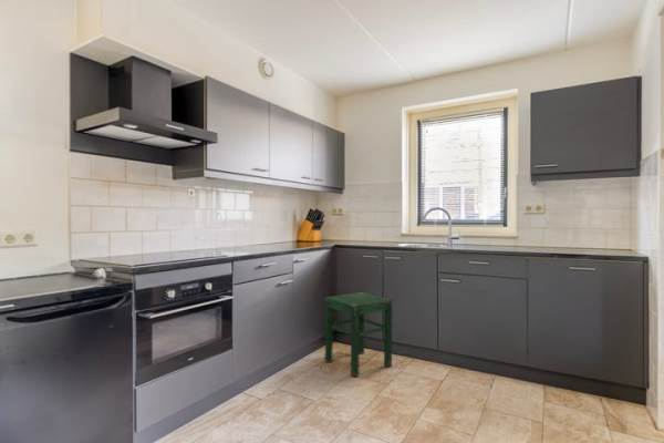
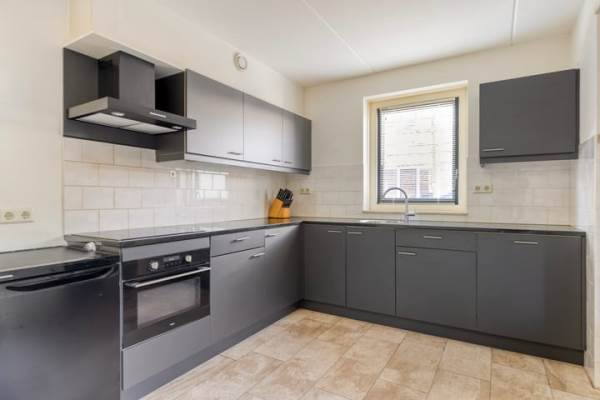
- stool [324,291,393,378]
